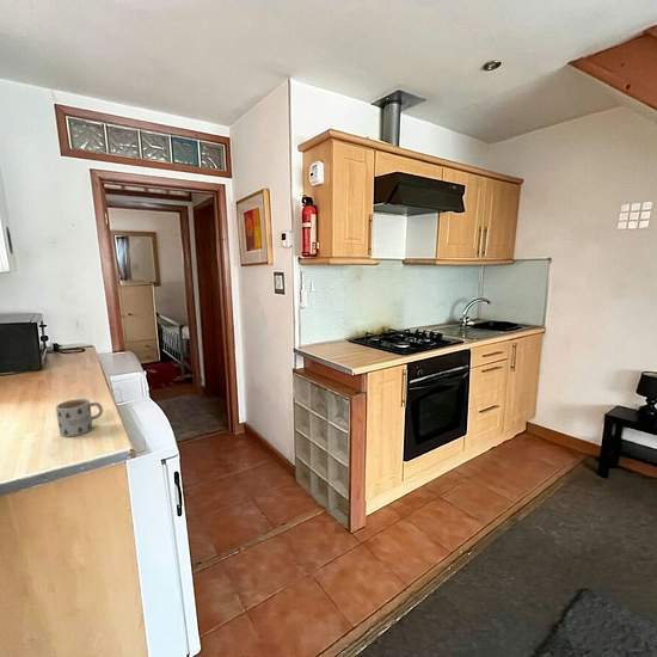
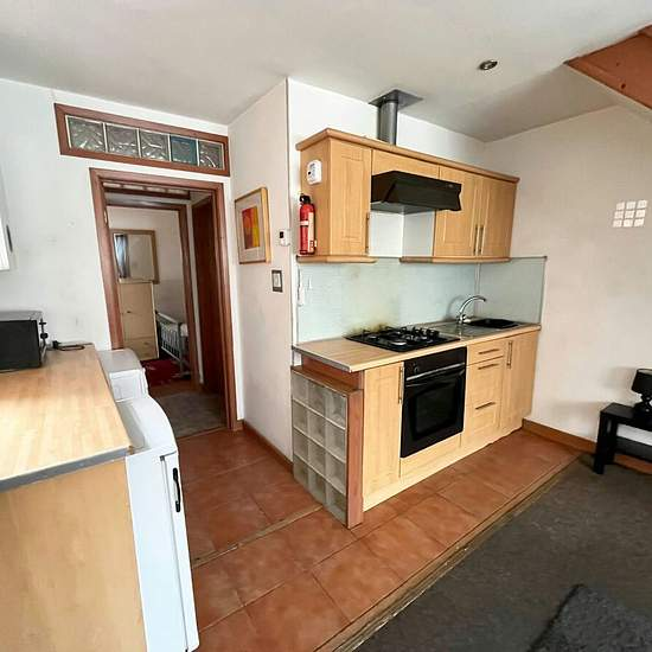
- mug [55,398,104,438]
